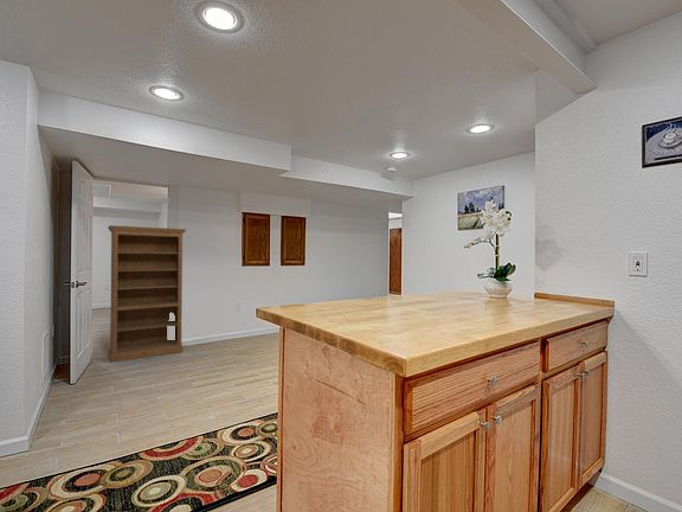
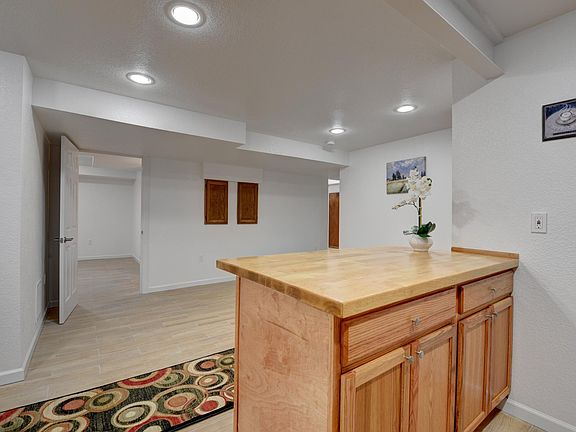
- bookshelf [107,224,187,364]
